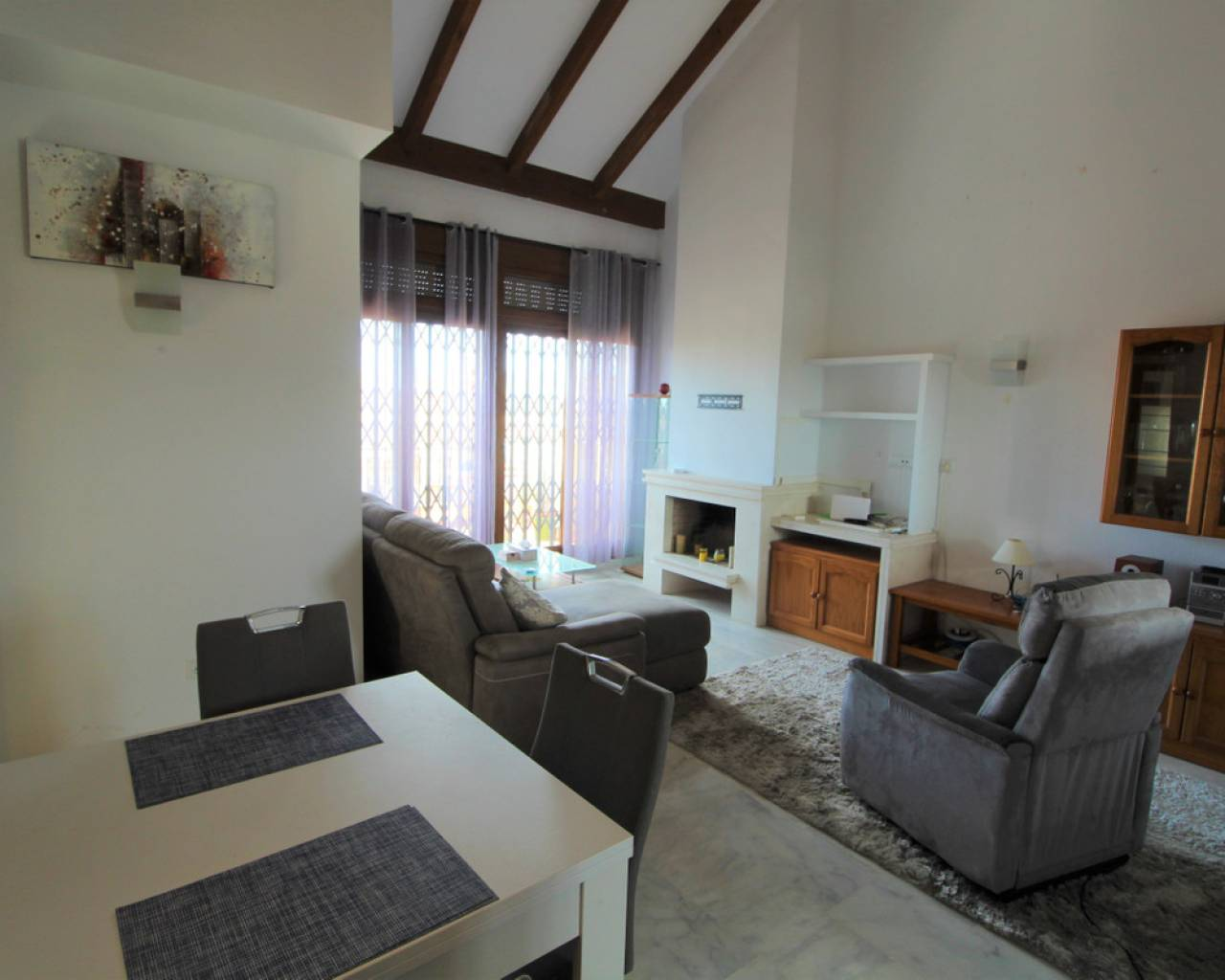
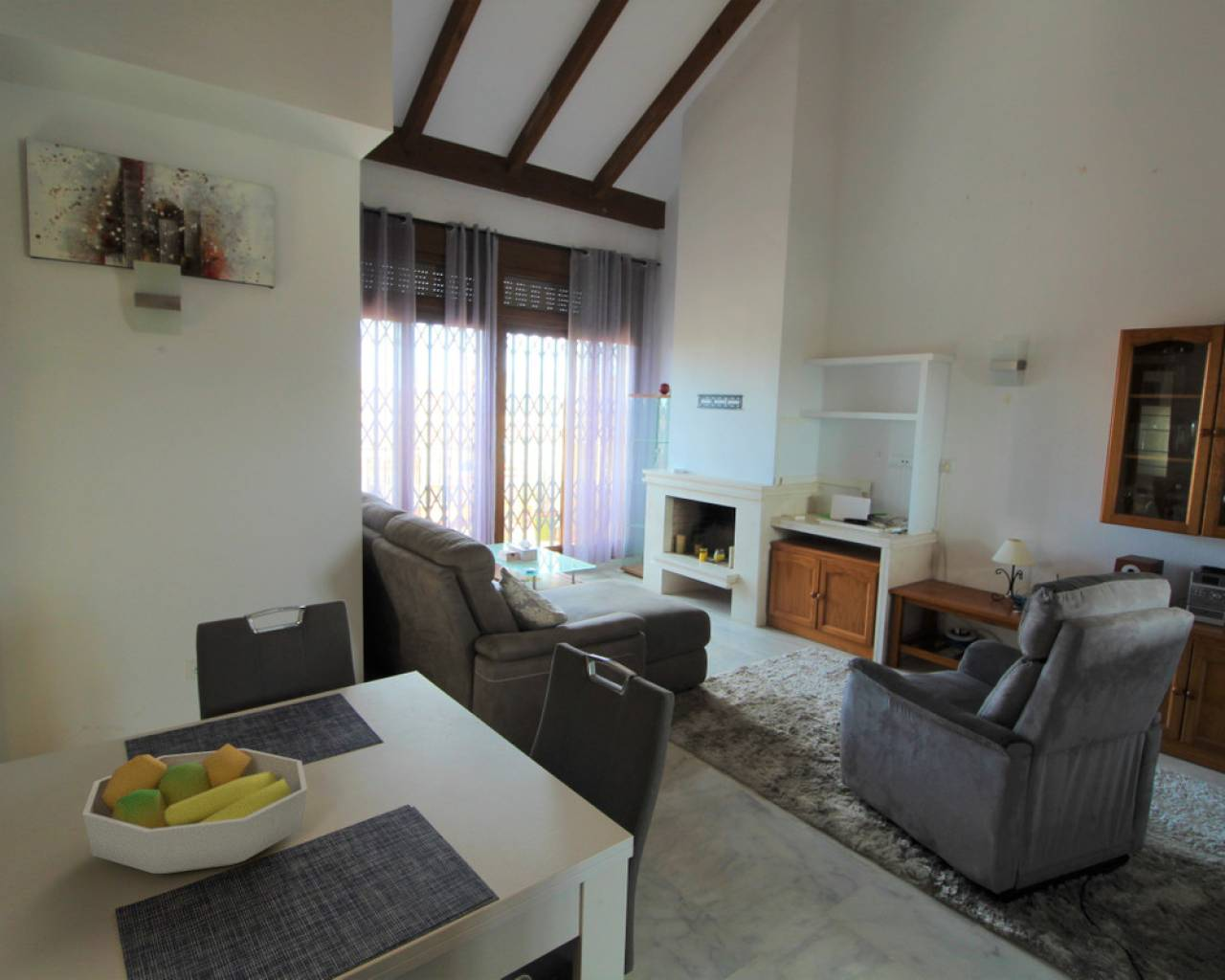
+ fruit bowl [81,743,308,875]
